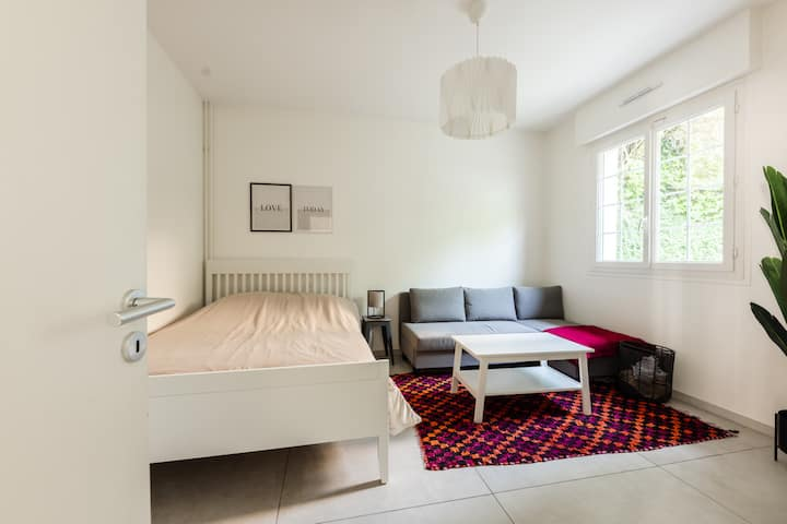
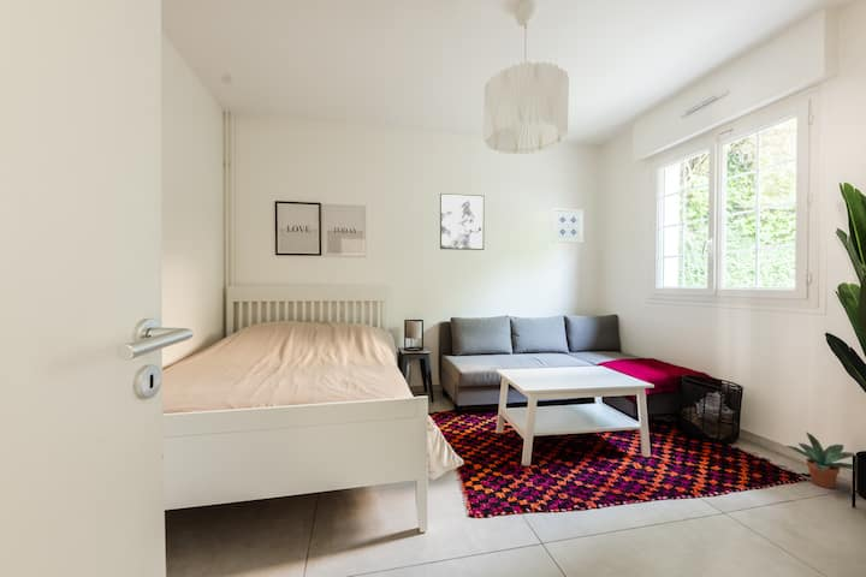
+ potted plant [784,432,855,489]
+ wall art [439,192,485,251]
+ wall art [551,207,585,244]
